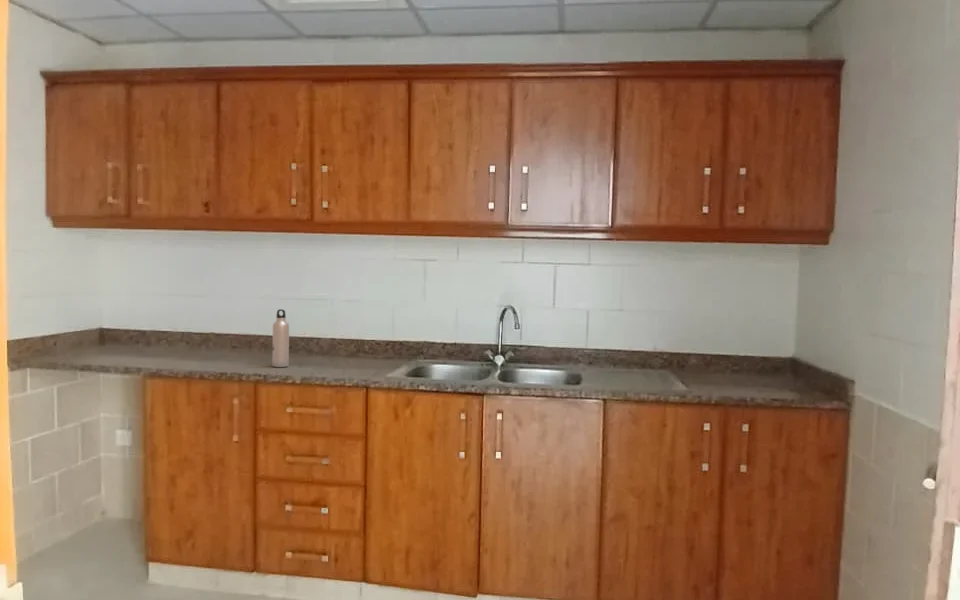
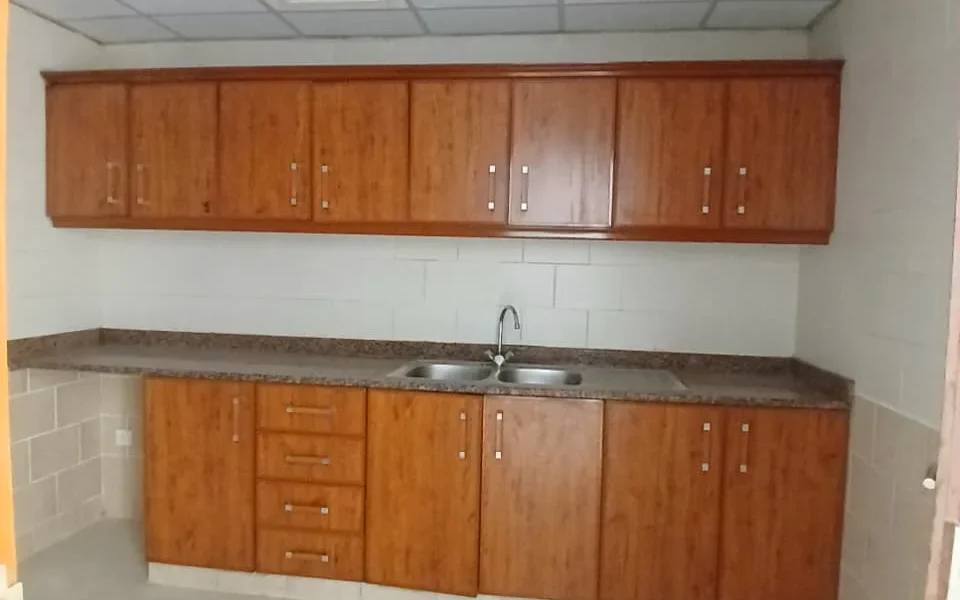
- water bottle [271,308,290,368]
